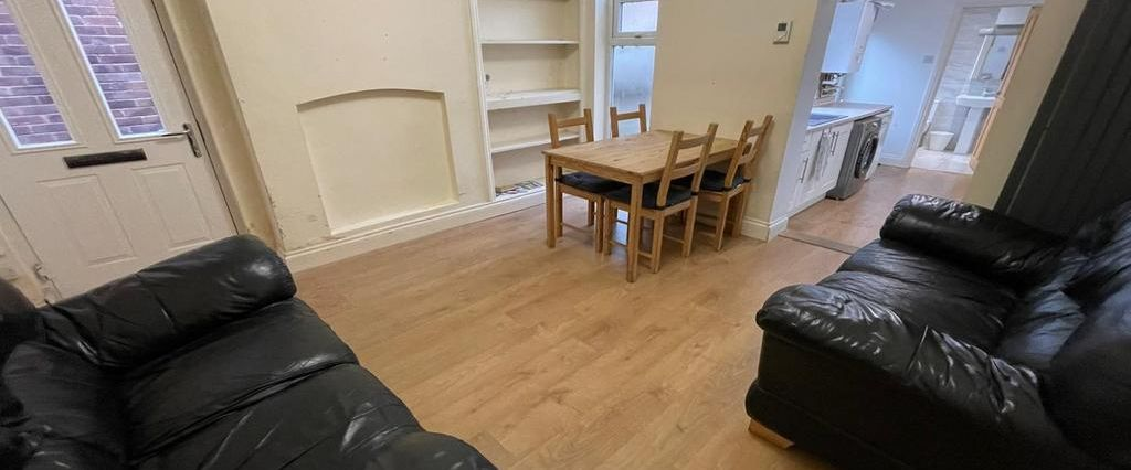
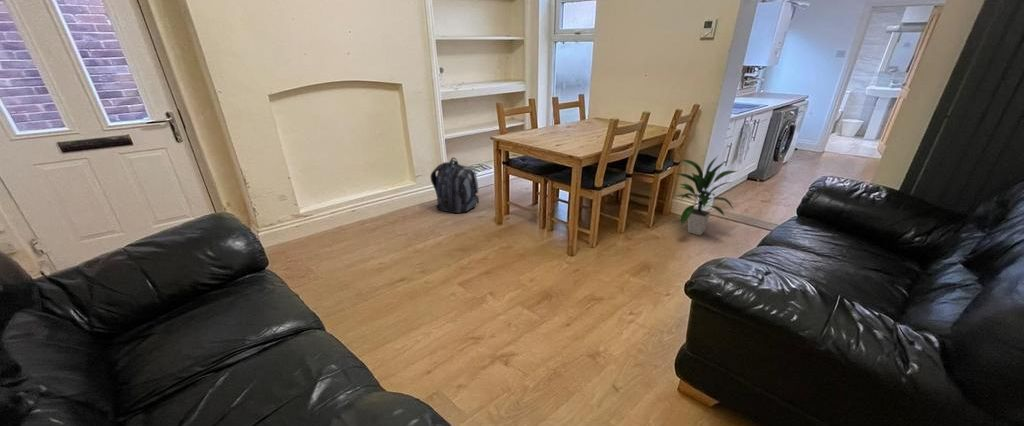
+ indoor plant [672,155,739,236]
+ backpack [429,157,480,214]
